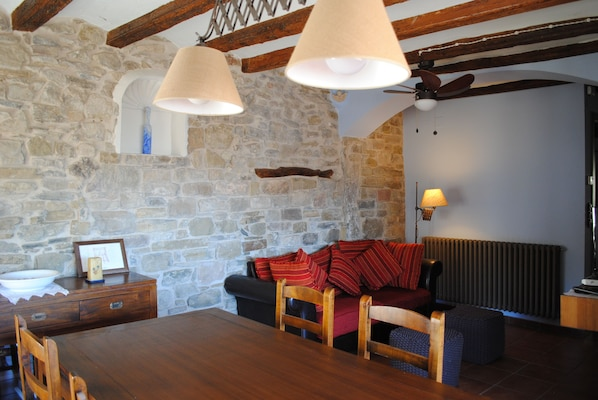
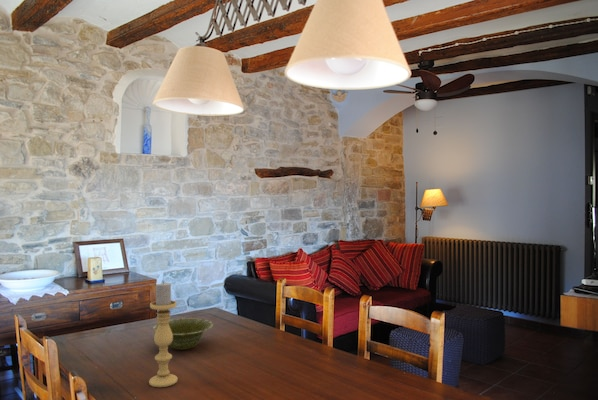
+ dish [152,317,214,351]
+ candle holder [148,280,179,388]
